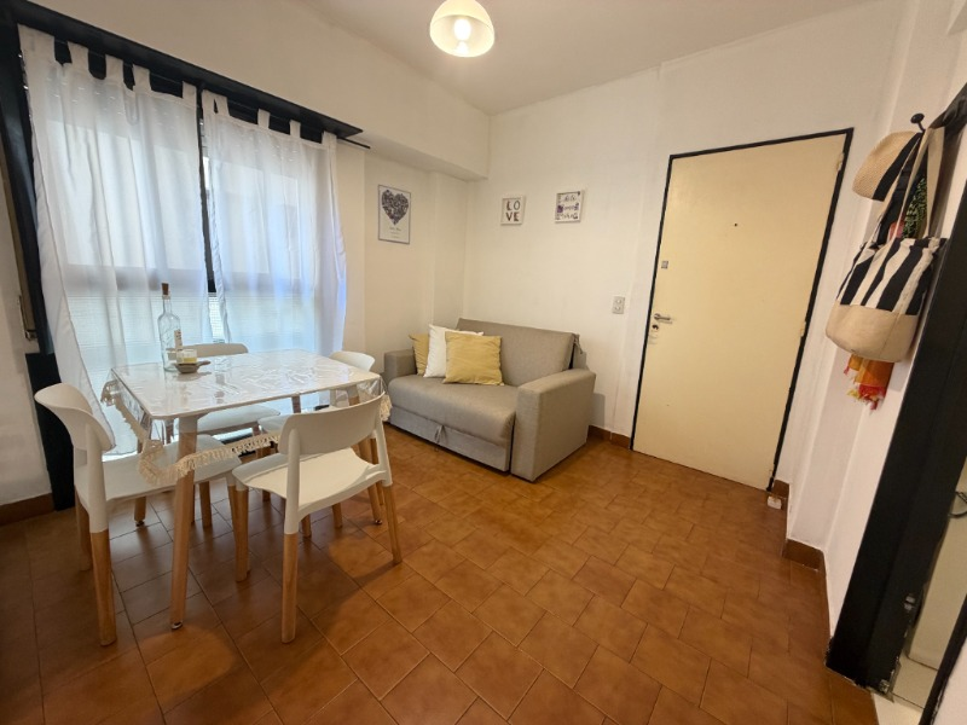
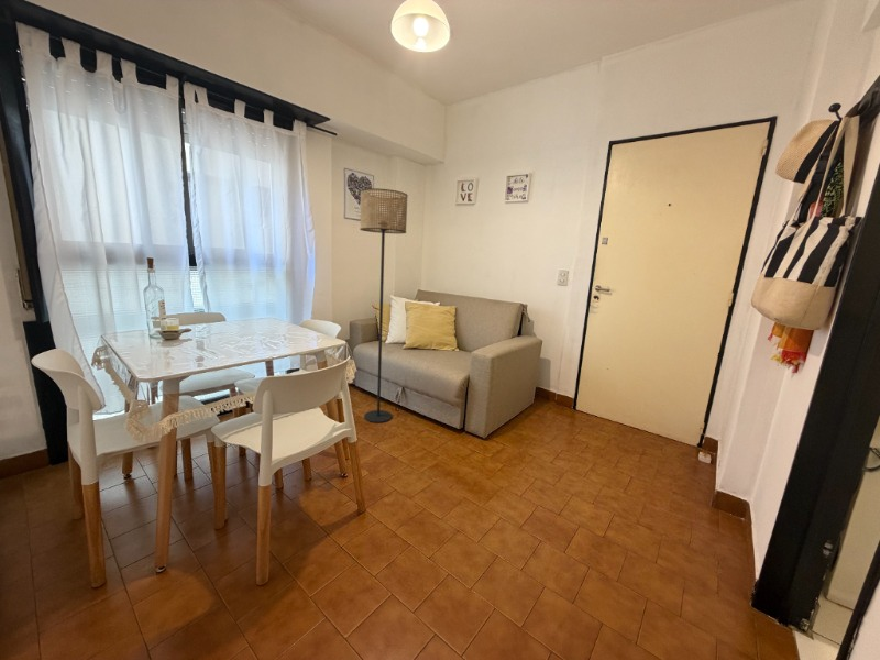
+ floor lamp [359,187,409,424]
